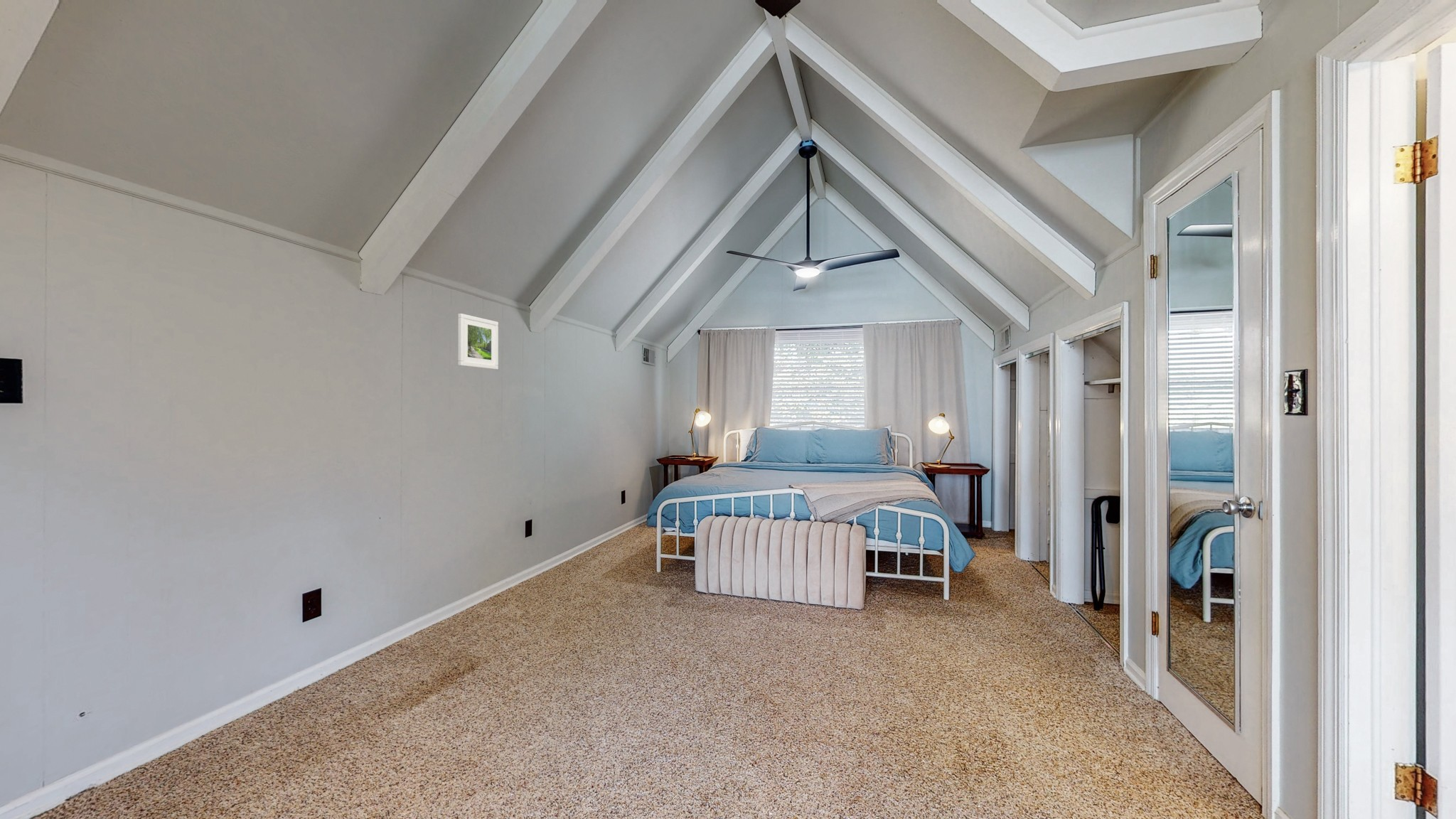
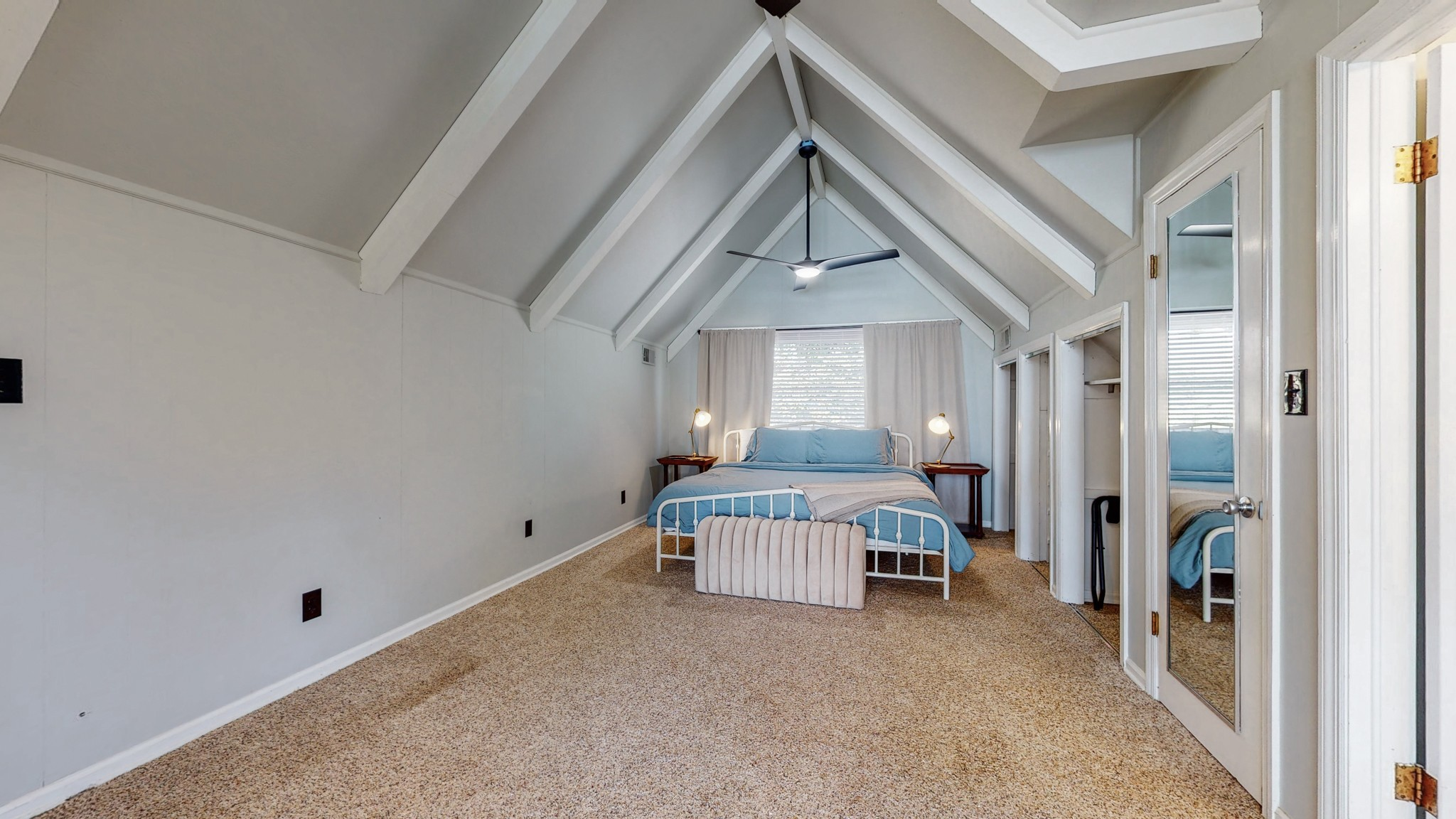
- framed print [457,313,499,370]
